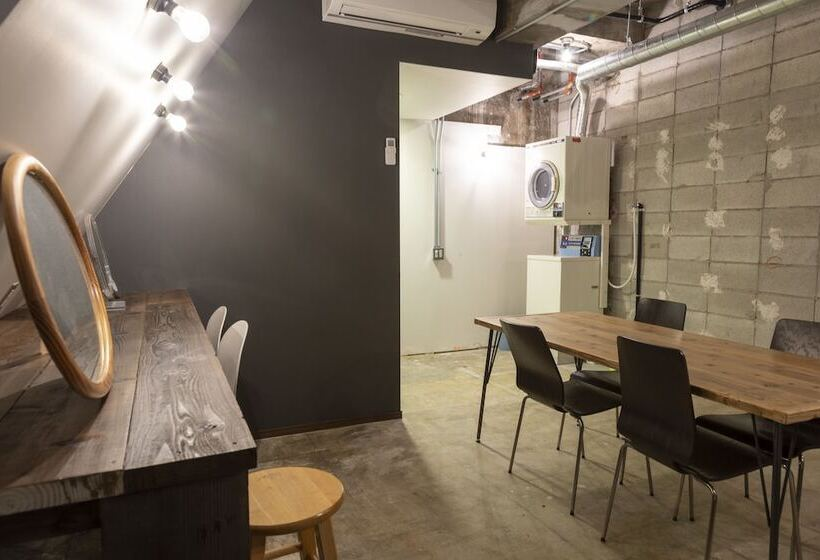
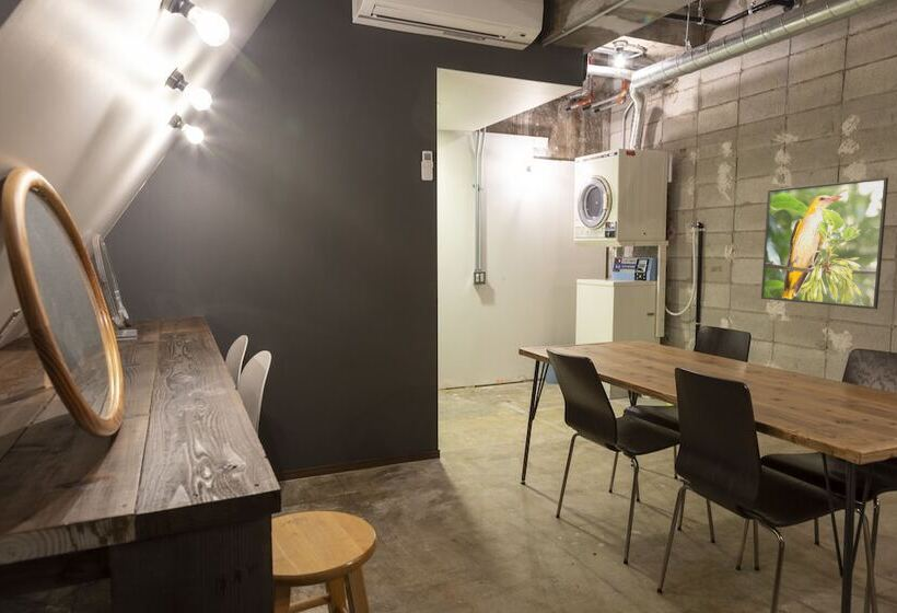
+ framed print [760,176,889,310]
